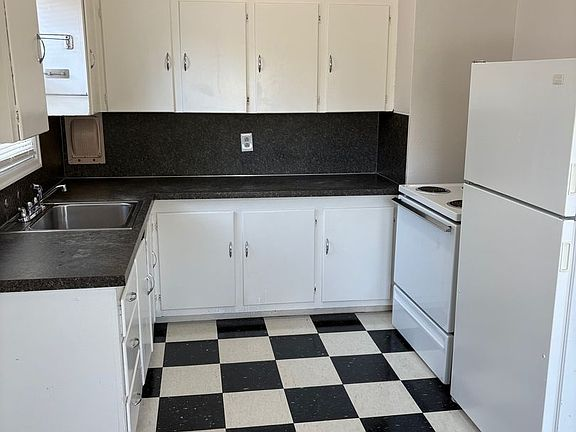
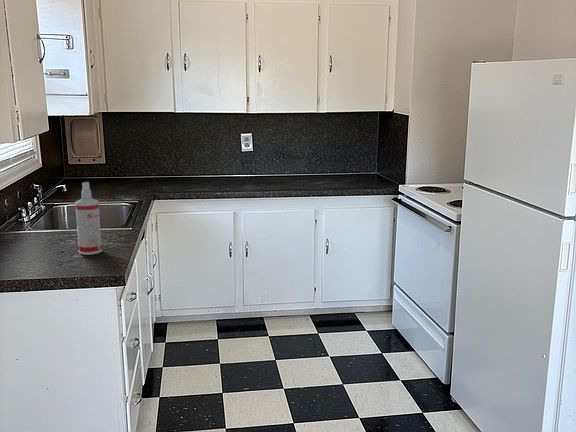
+ spray bottle [74,181,103,256]
